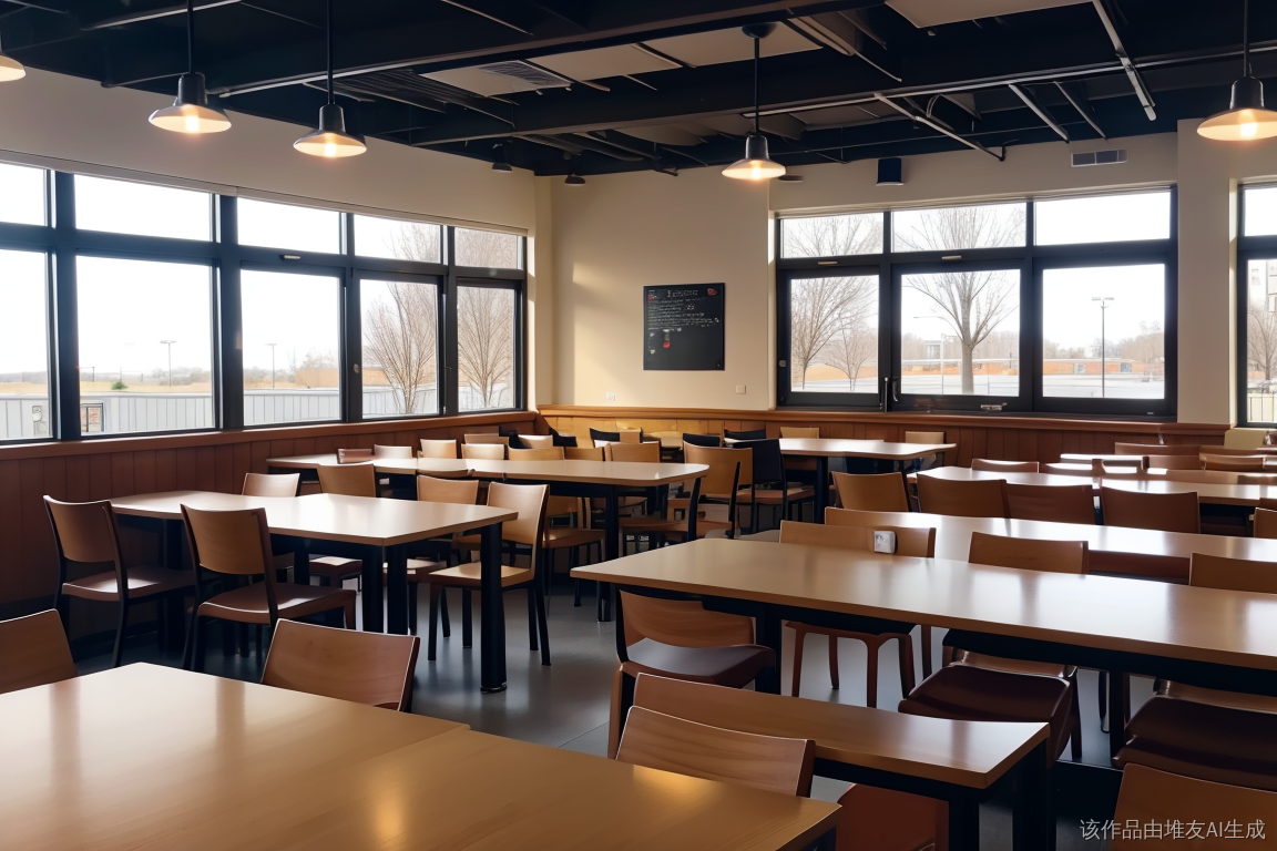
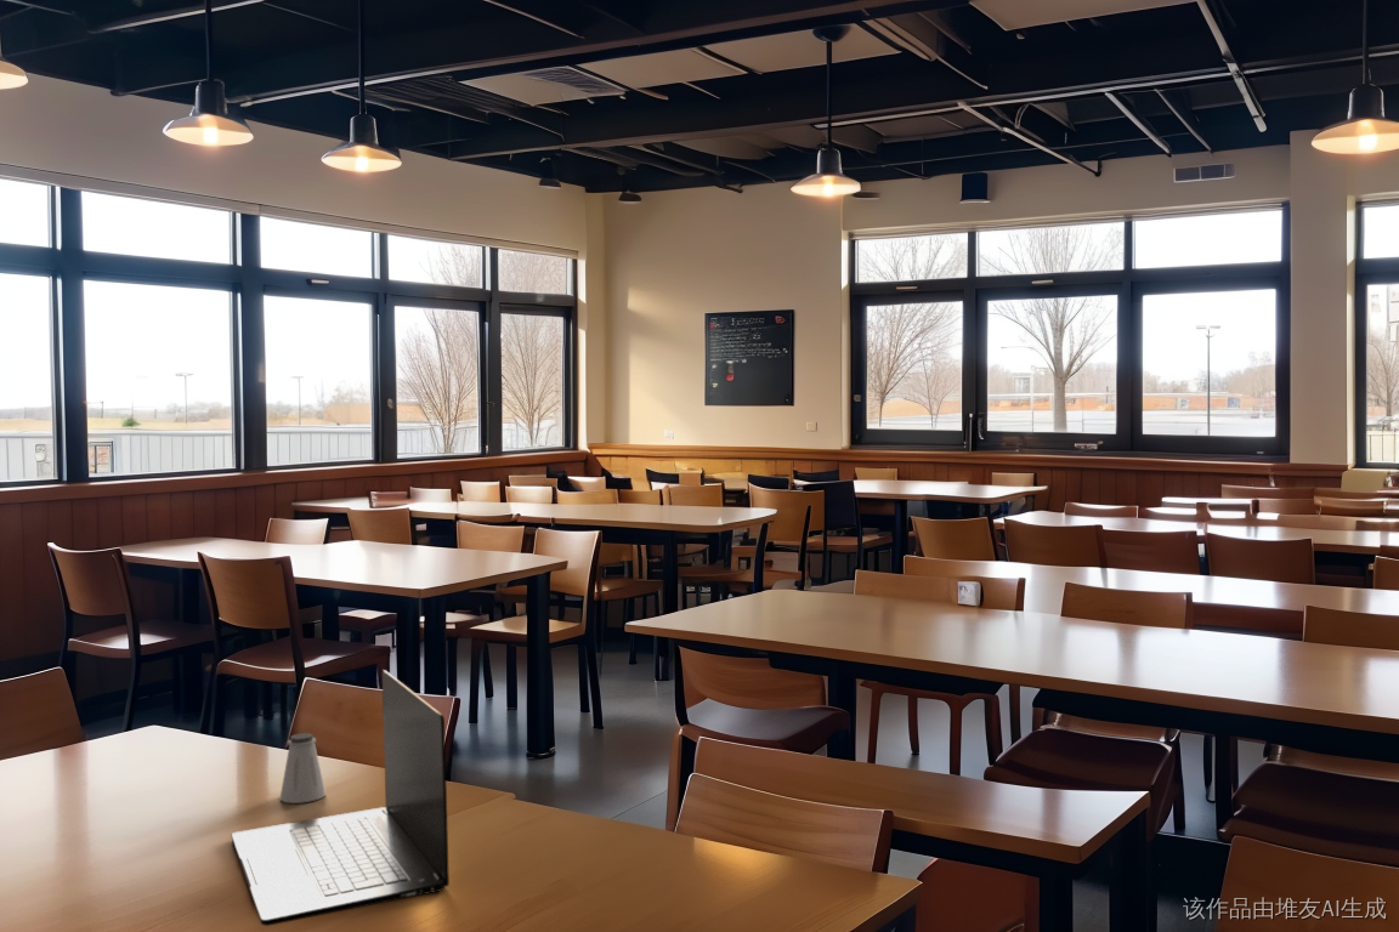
+ saltshaker [278,732,327,805]
+ laptop [231,669,451,927]
